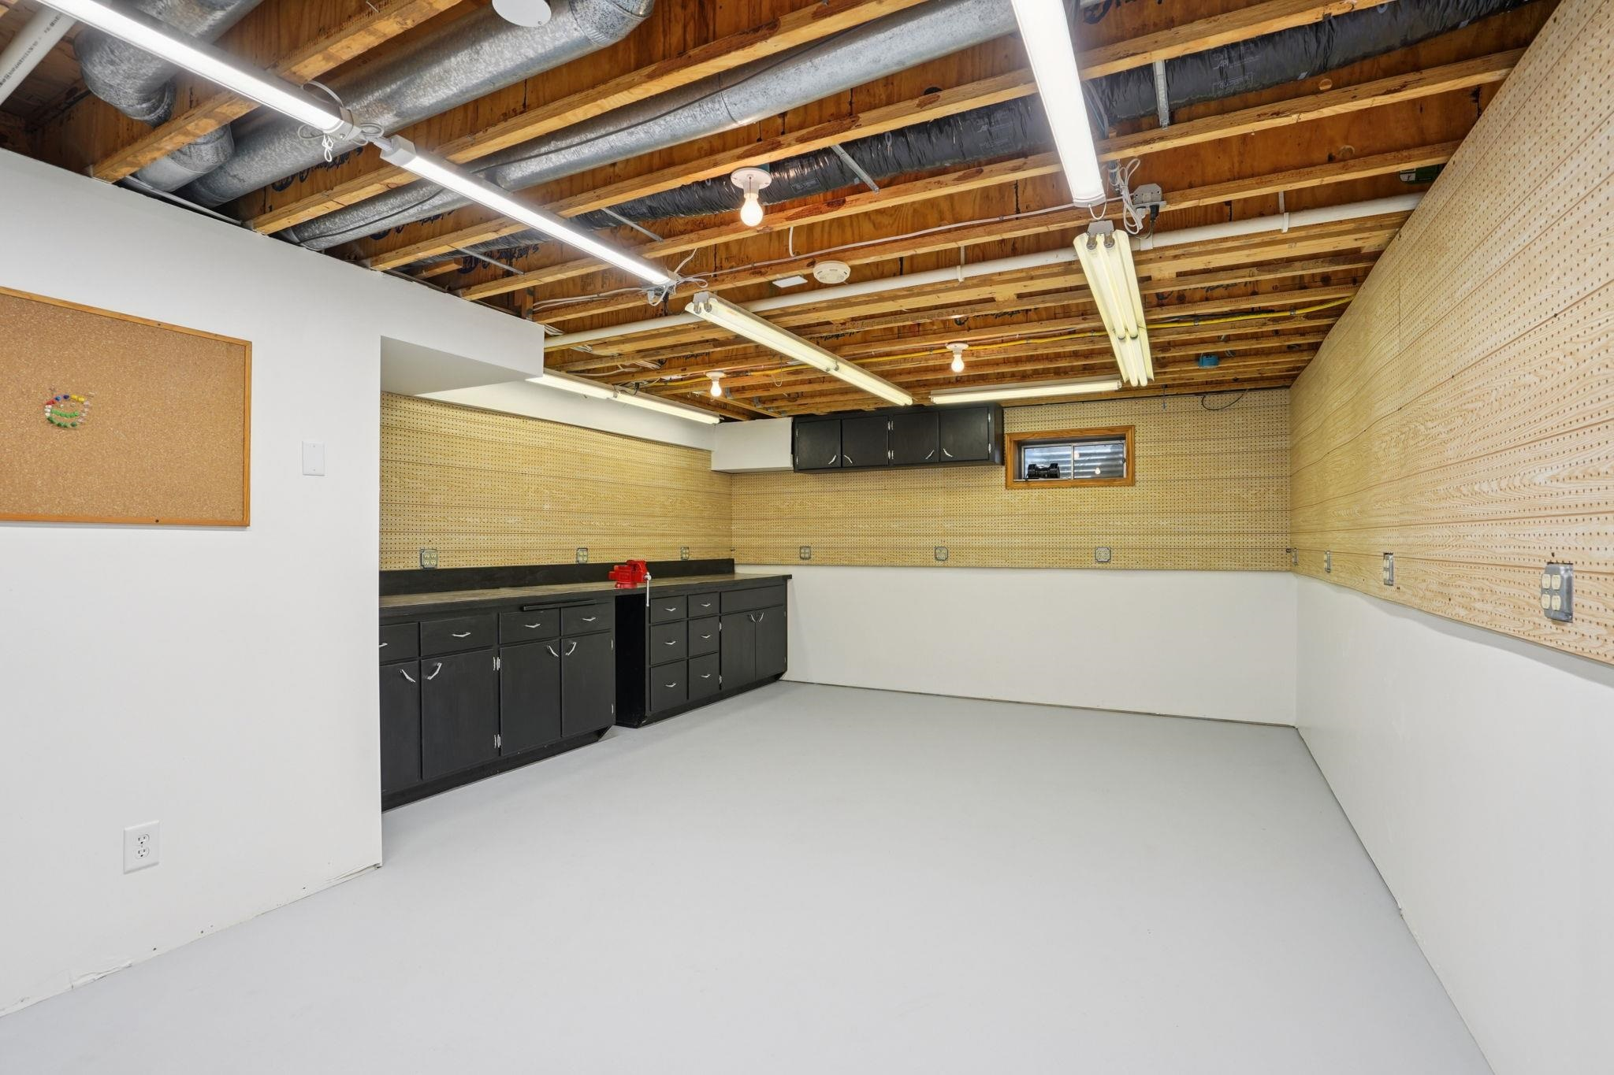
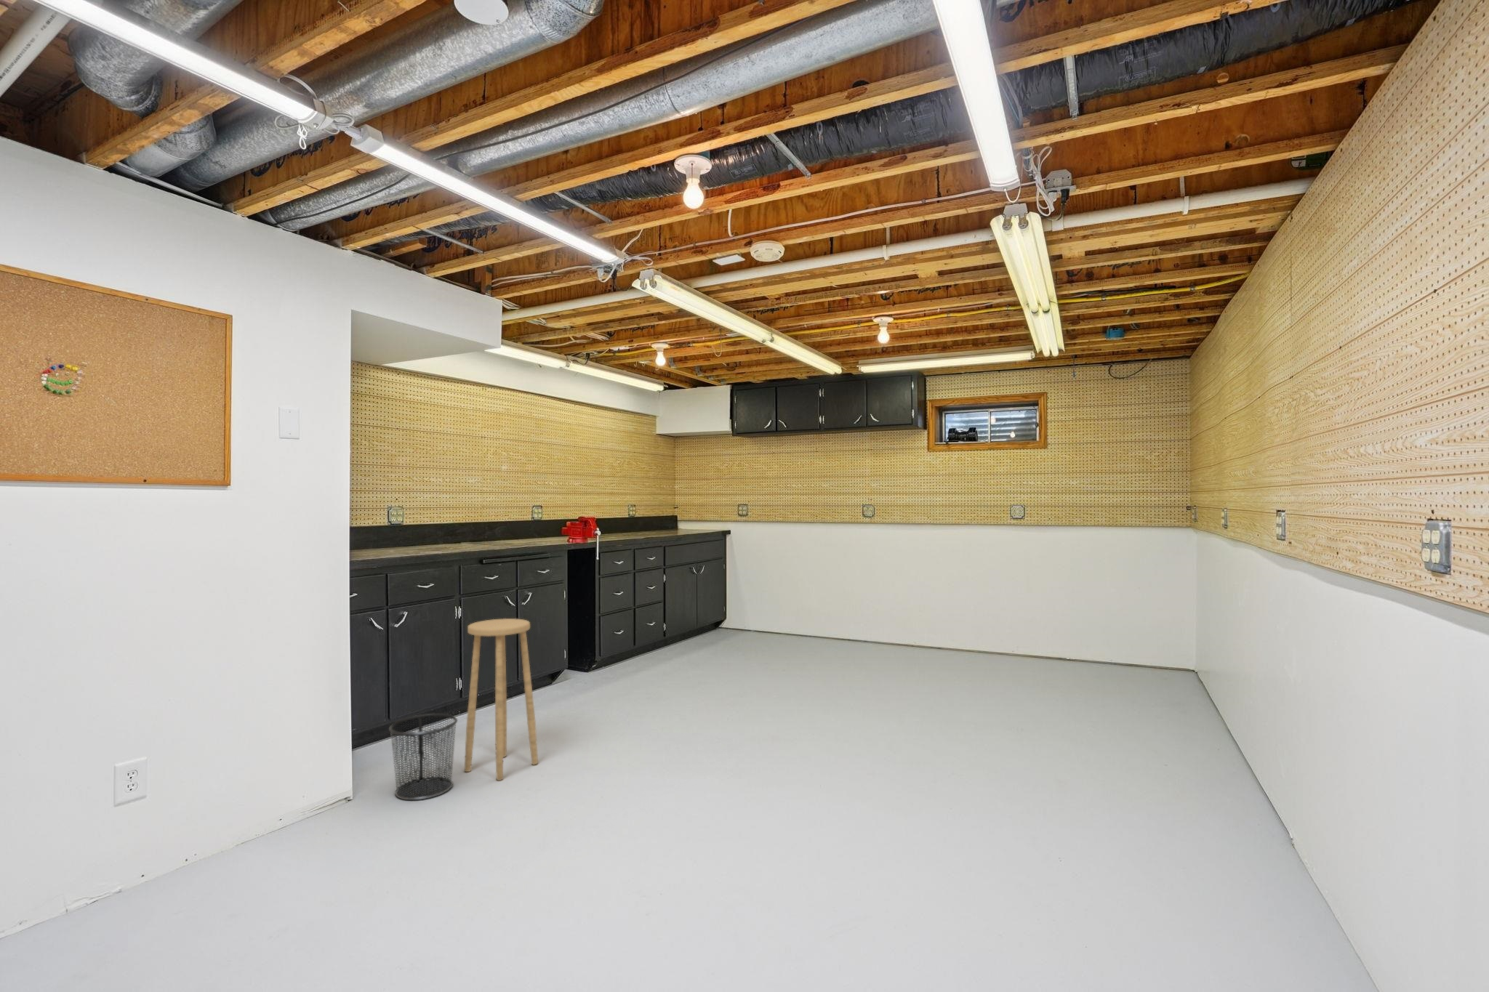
+ stool [464,618,539,782]
+ waste bin [389,713,458,800]
